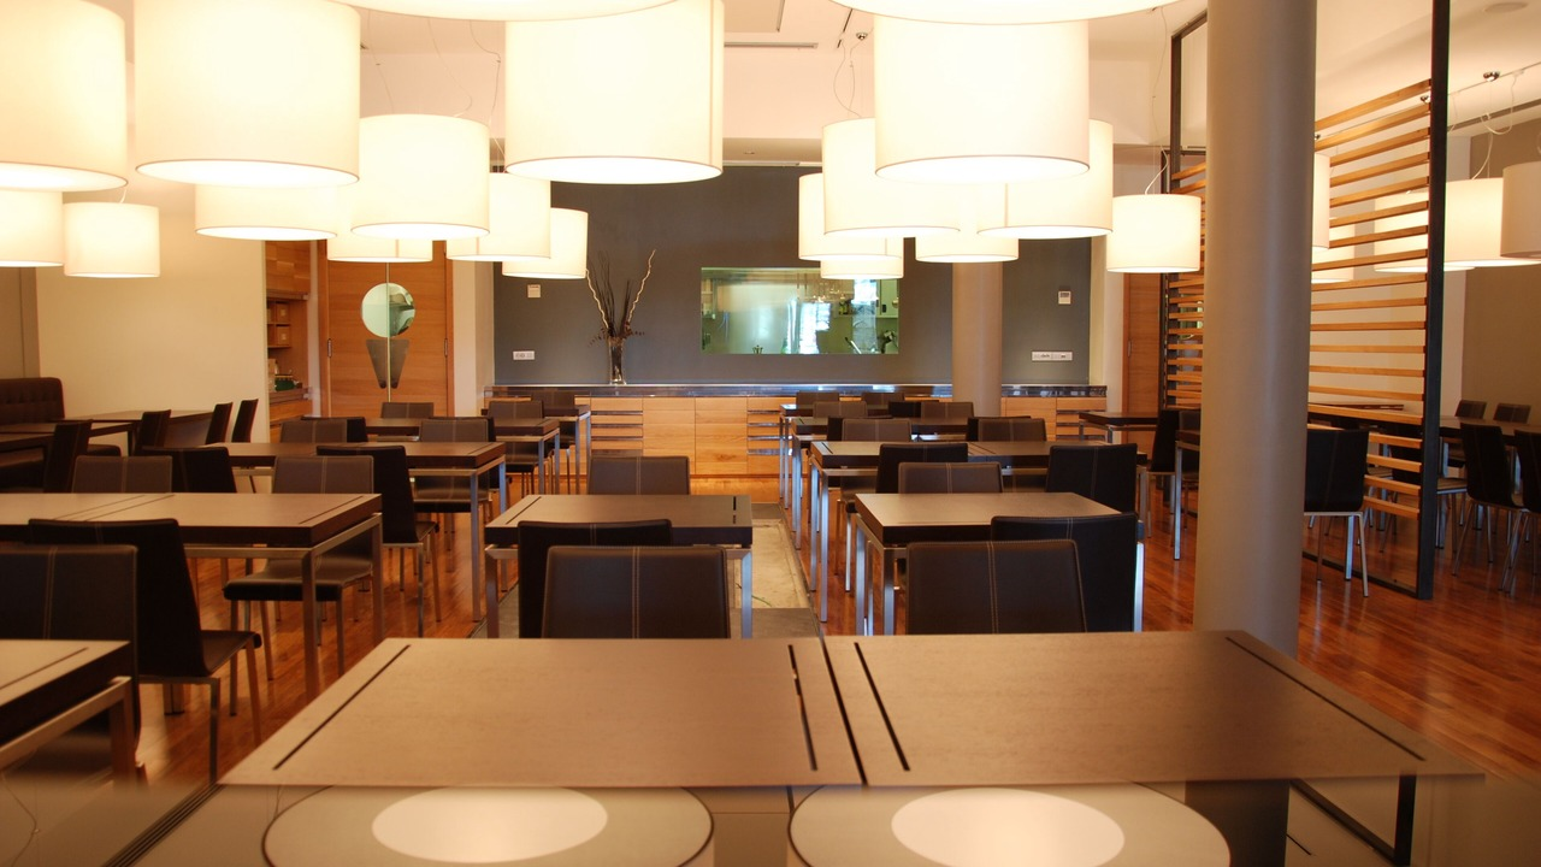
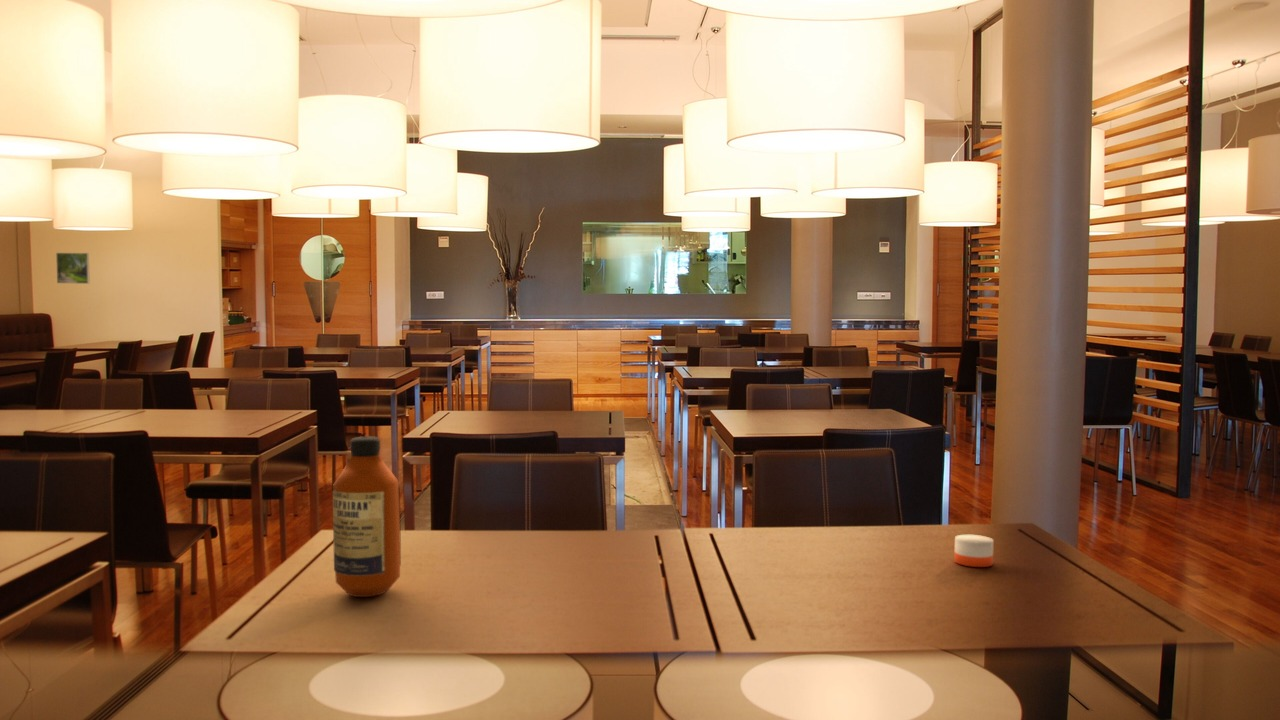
+ candle [953,516,995,568]
+ bottle [332,435,402,598]
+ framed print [55,252,91,285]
